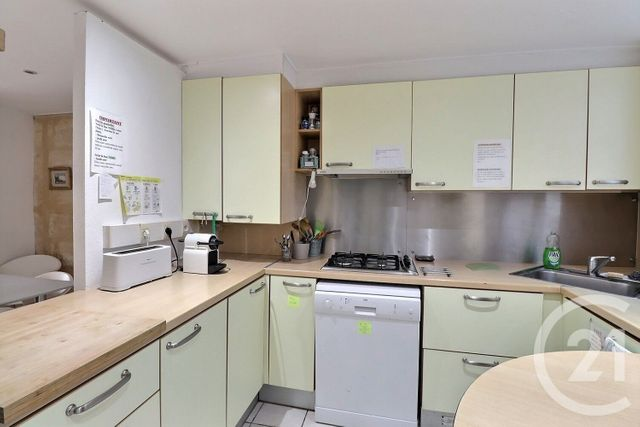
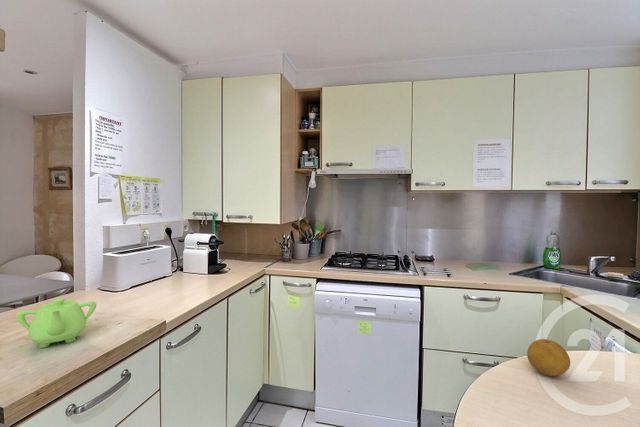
+ fruit [526,338,571,377]
+ teapot [15,297,97,349]
